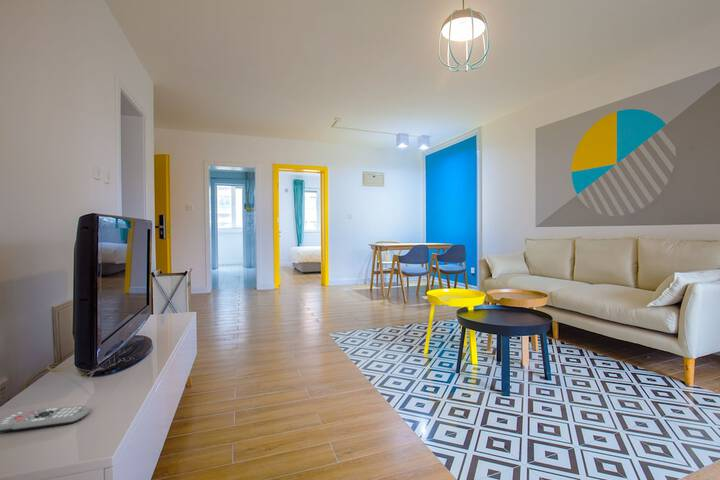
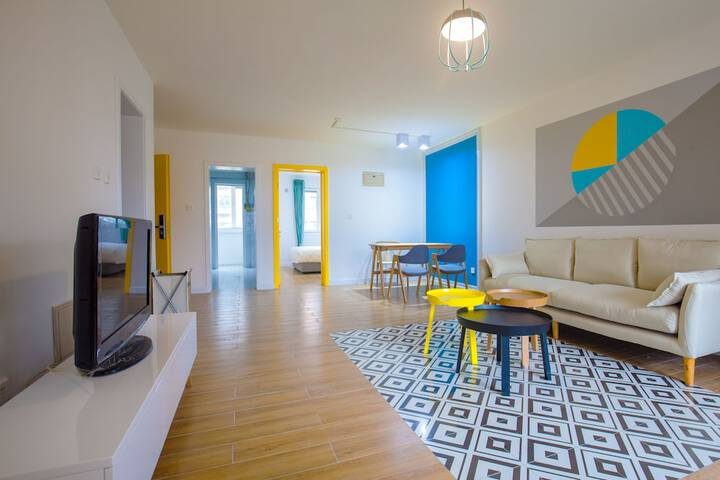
- remote control [0,405,90,433]
